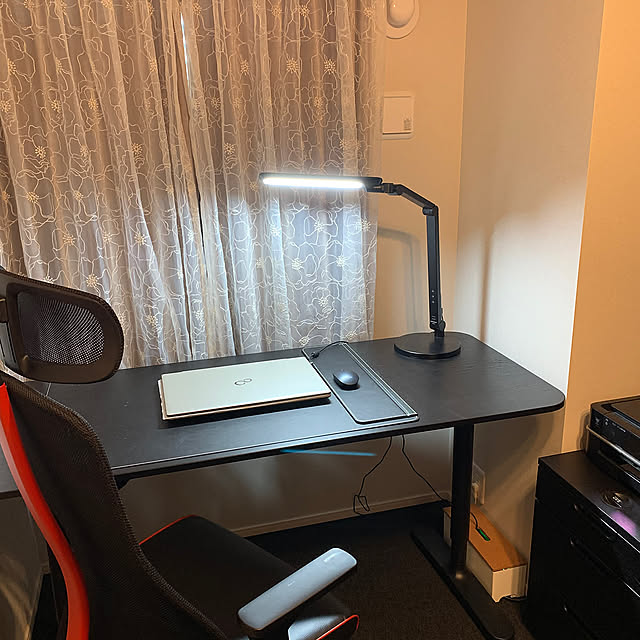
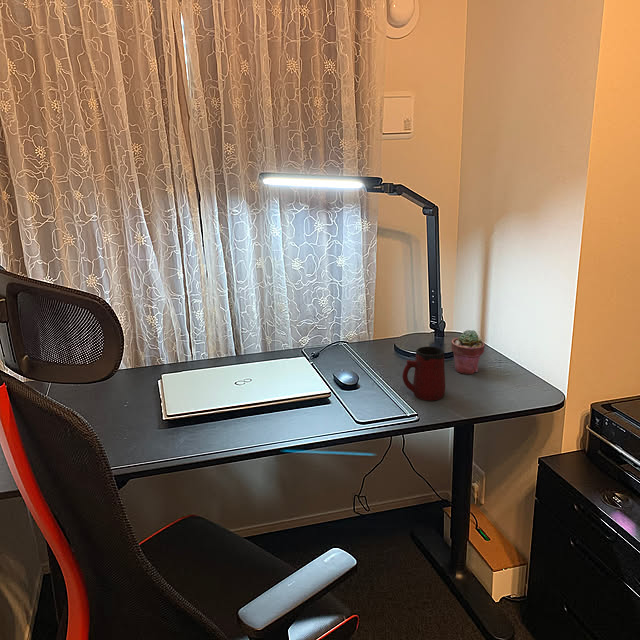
+ mug [402,346,446,401]
+ potted succulent [450,329,486,375]
